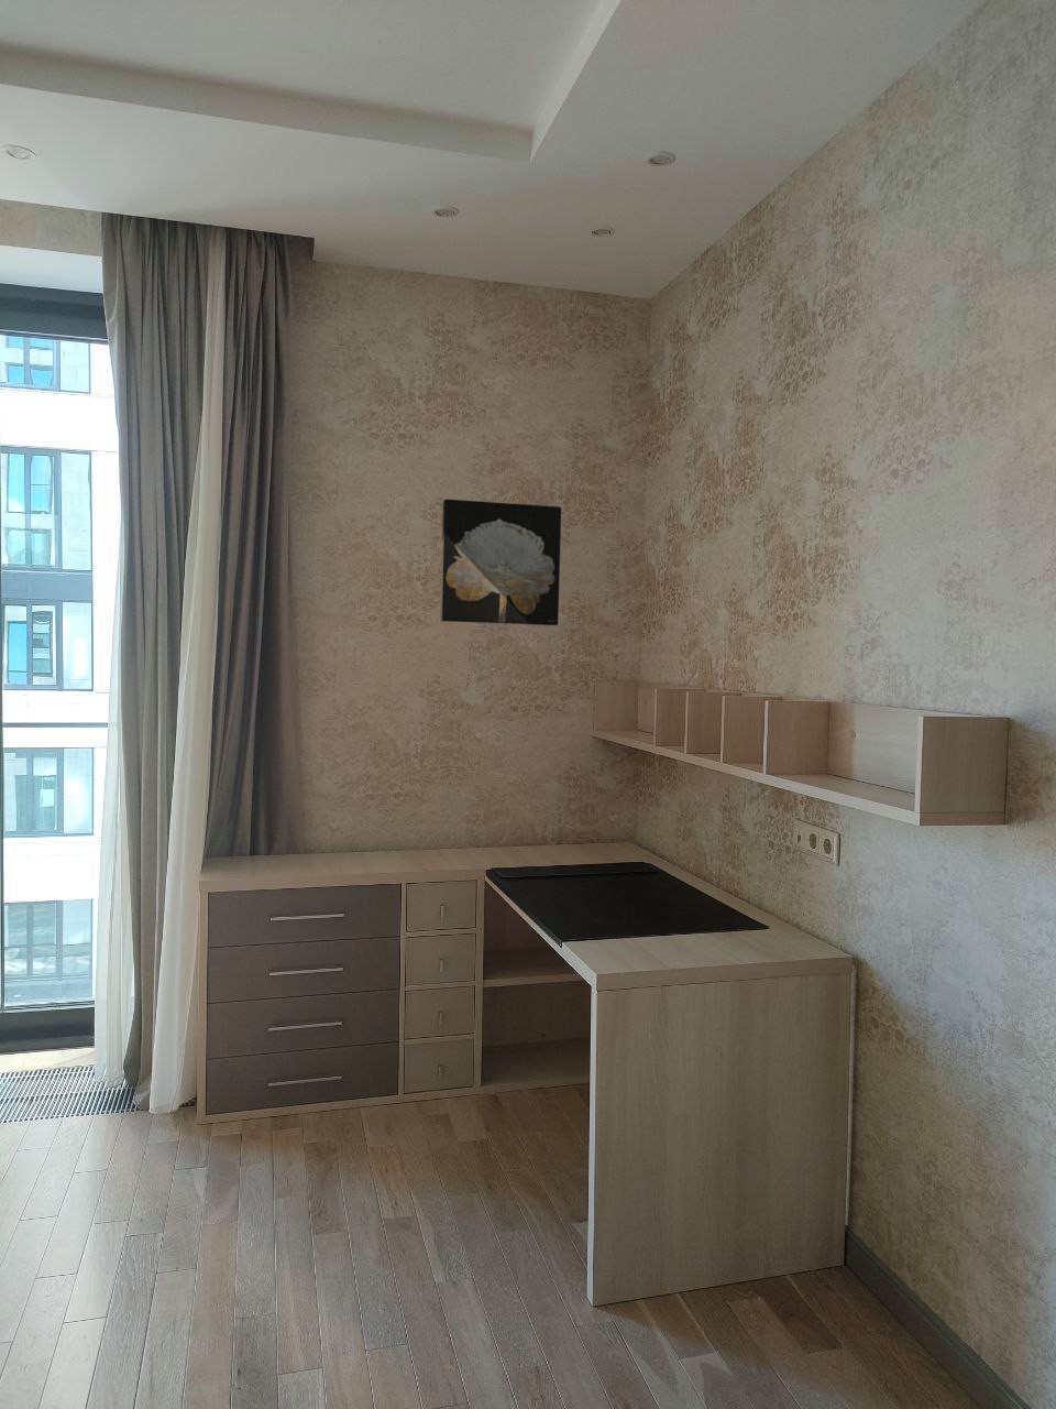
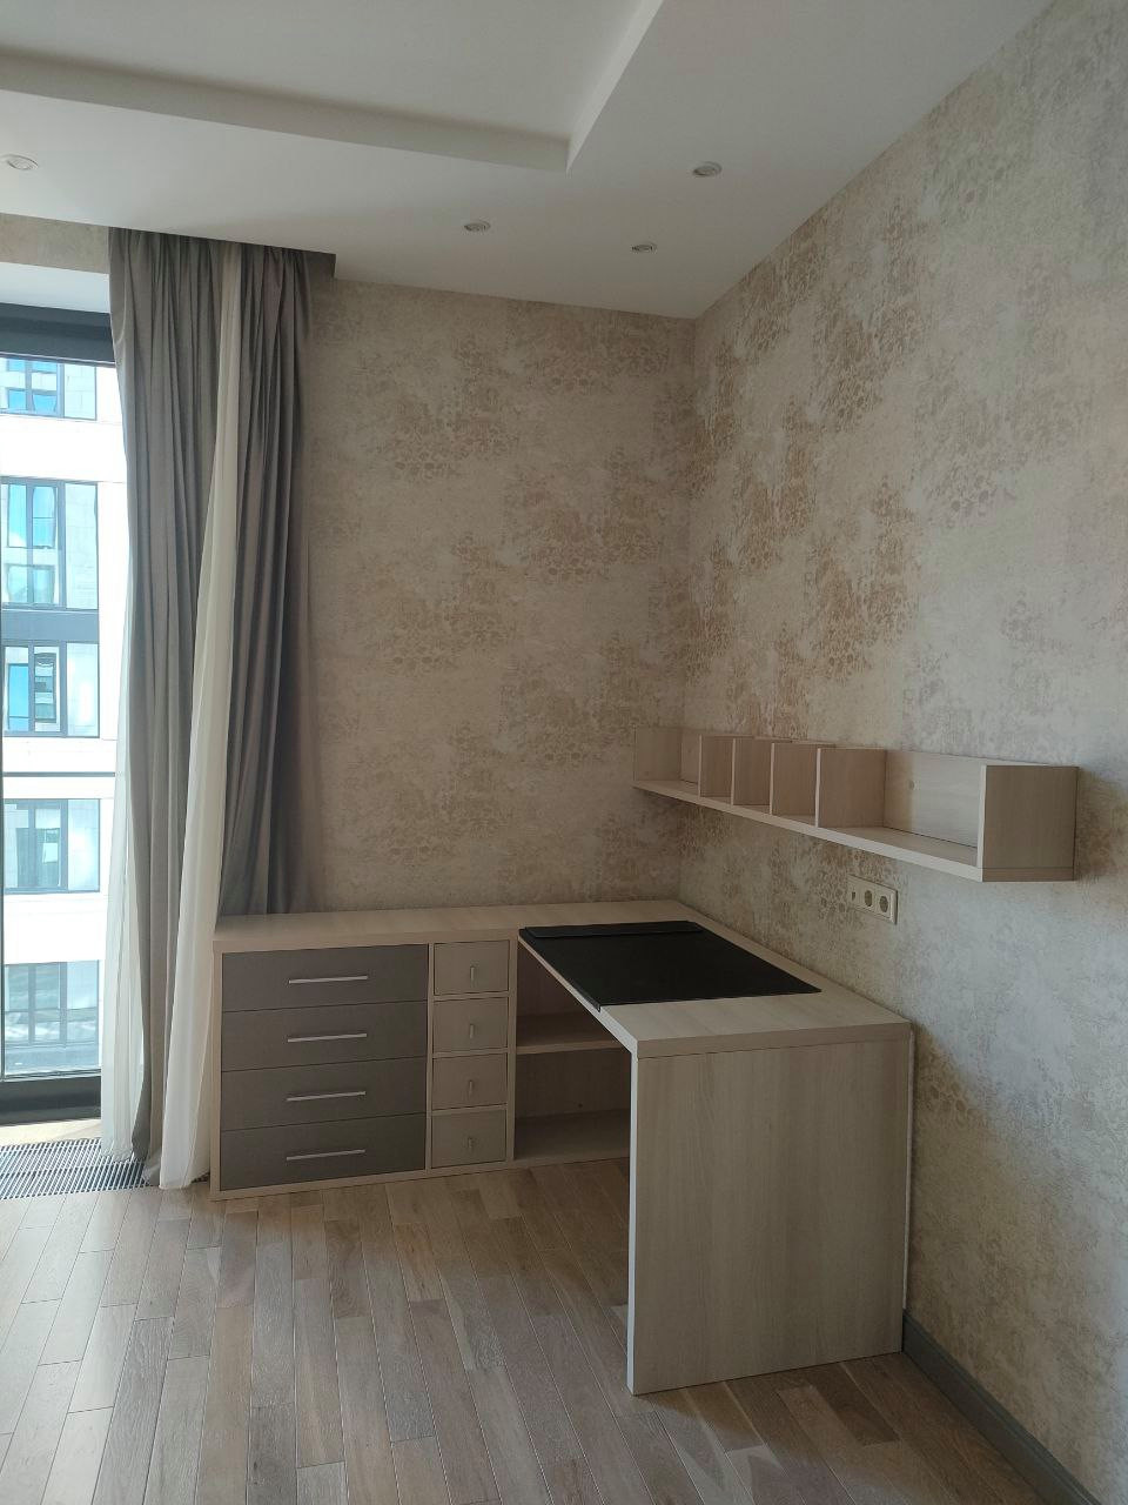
- wall art [439,498,562,627]
